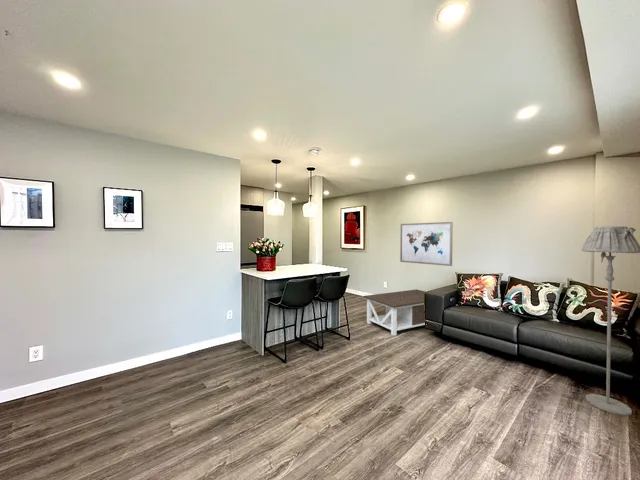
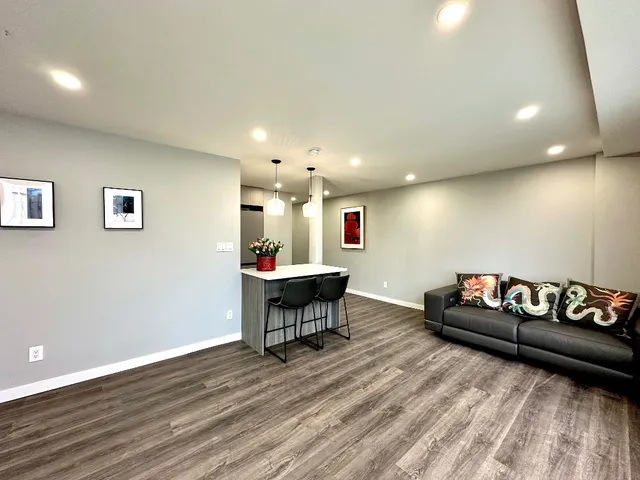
- coffee table [363,288,427,337]
- floor lamp [581,225,640,417]
- wall art [399,221,454,267]
